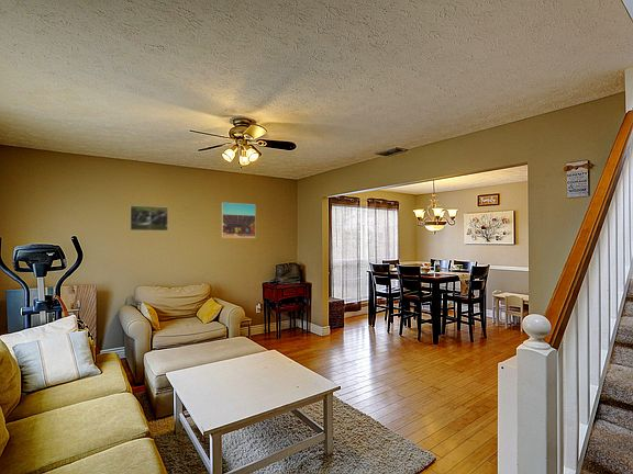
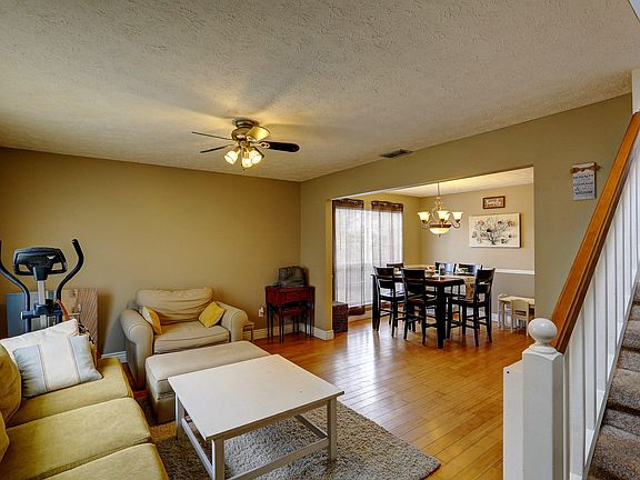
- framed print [129,204,169,232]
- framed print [221,202,256,239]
